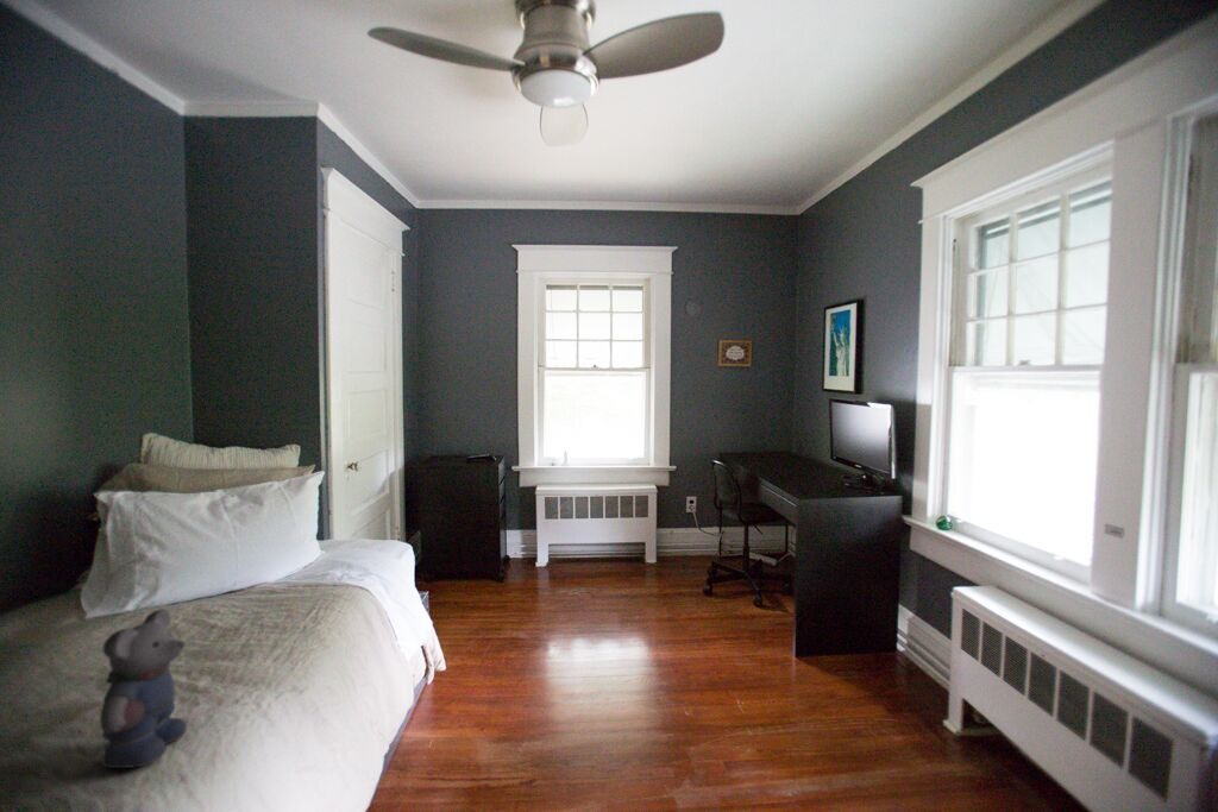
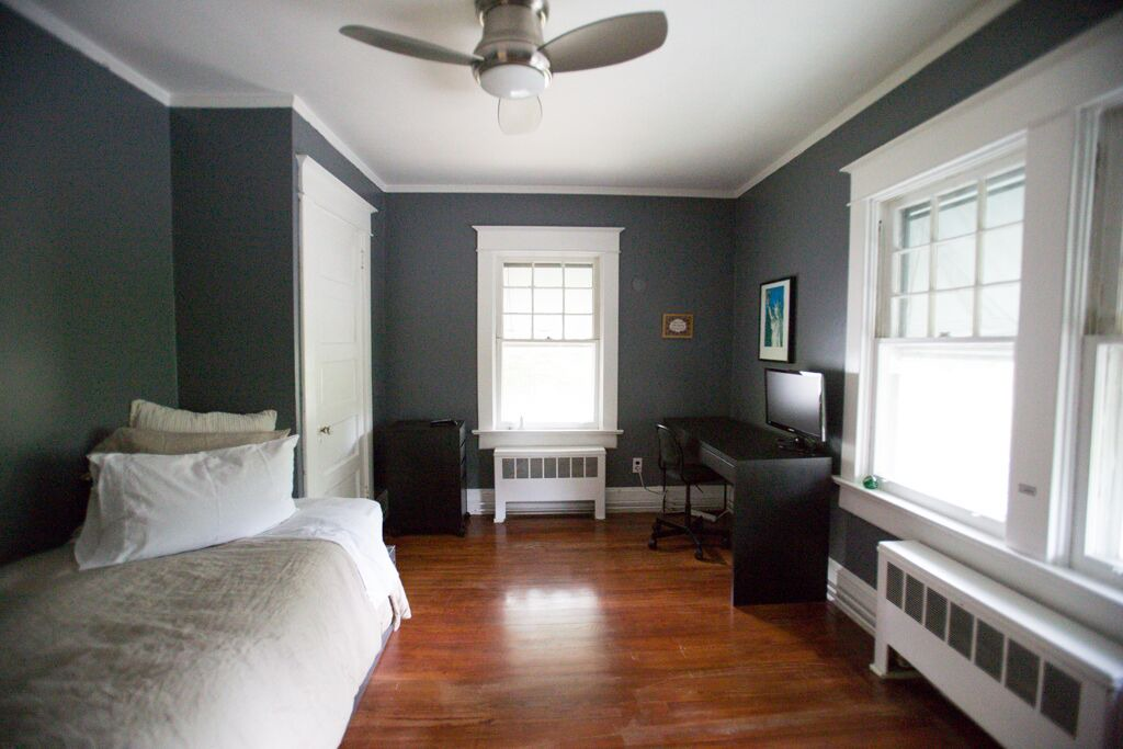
- bear [67,608,188,800]
